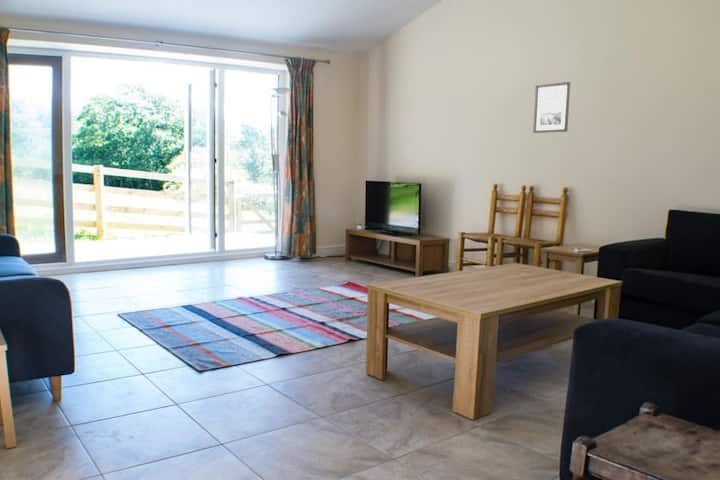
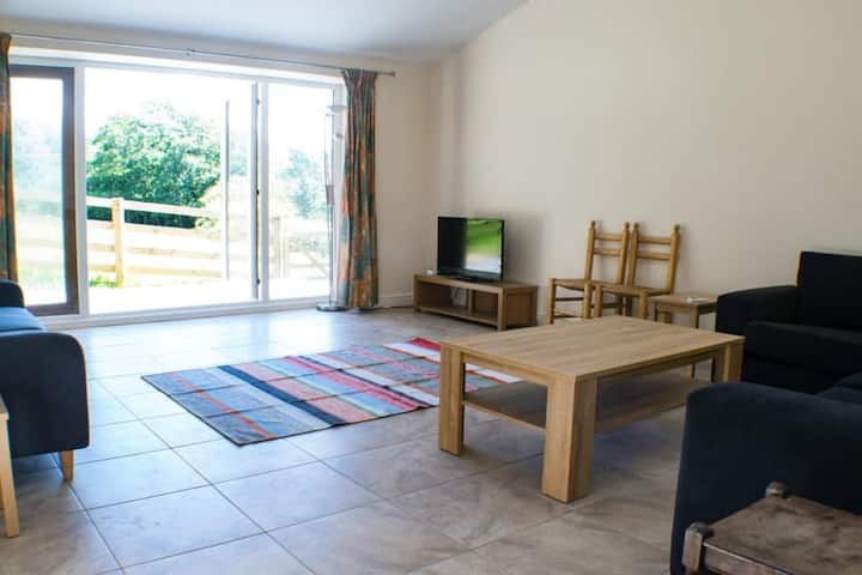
- wall art [532,81,571,134]
